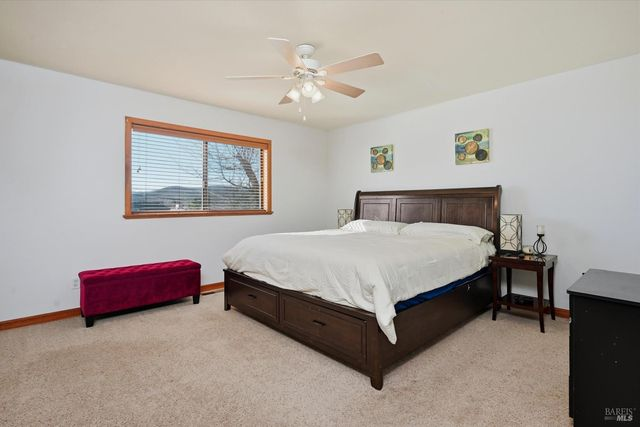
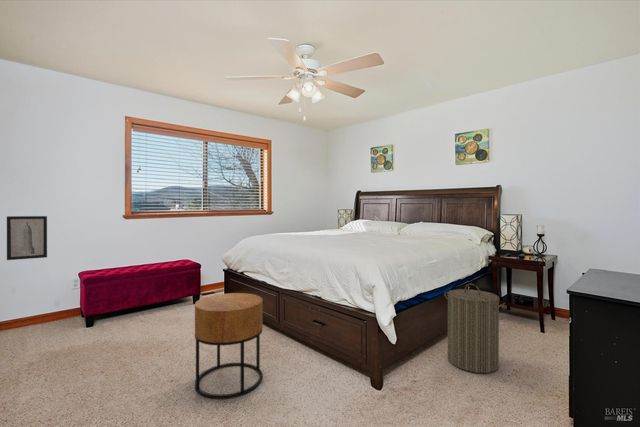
+ wall art [6,215,48,261]
+ laundry hamper [443,283,506,374]
+ side table [194,292,263,400]
